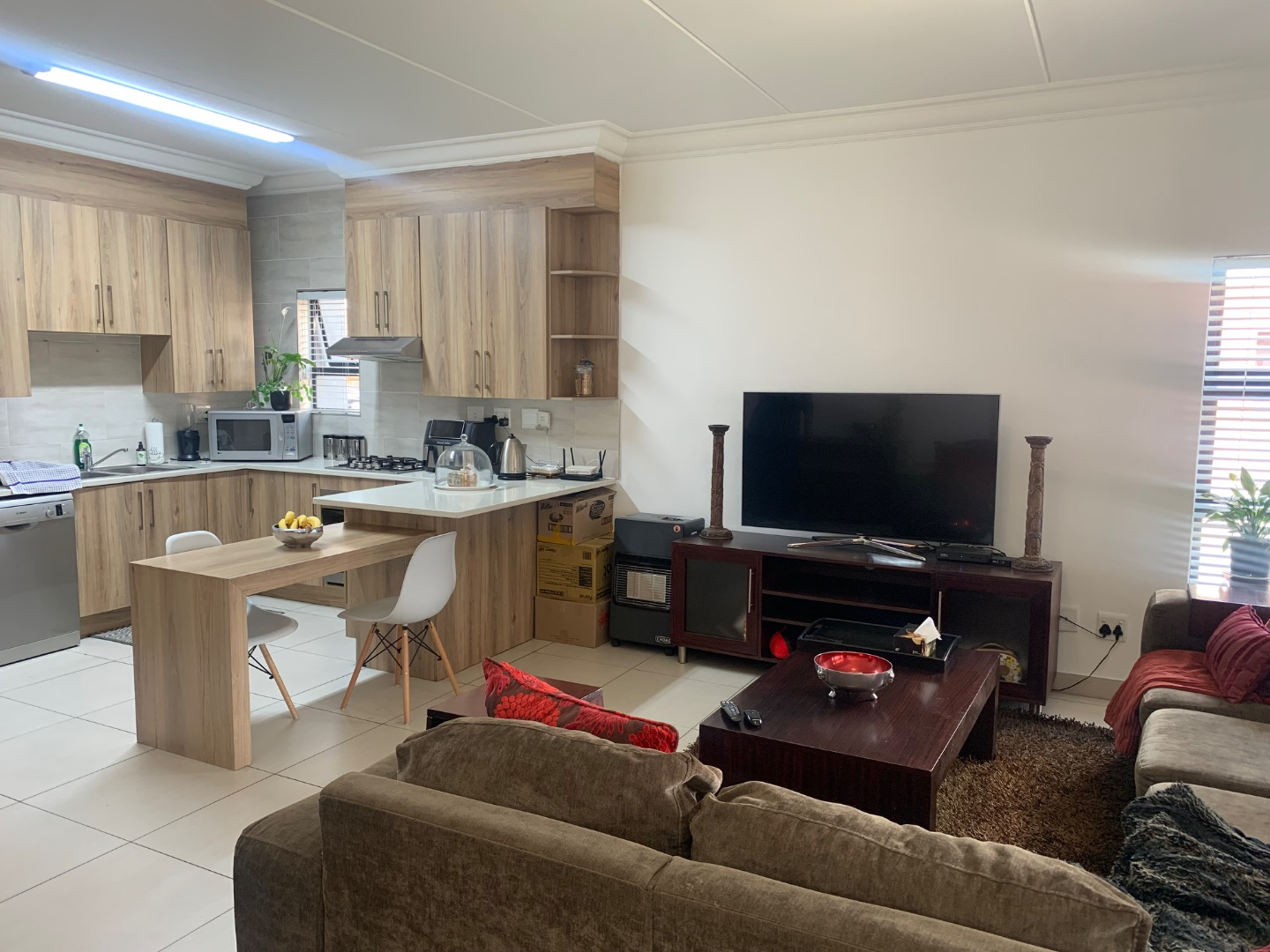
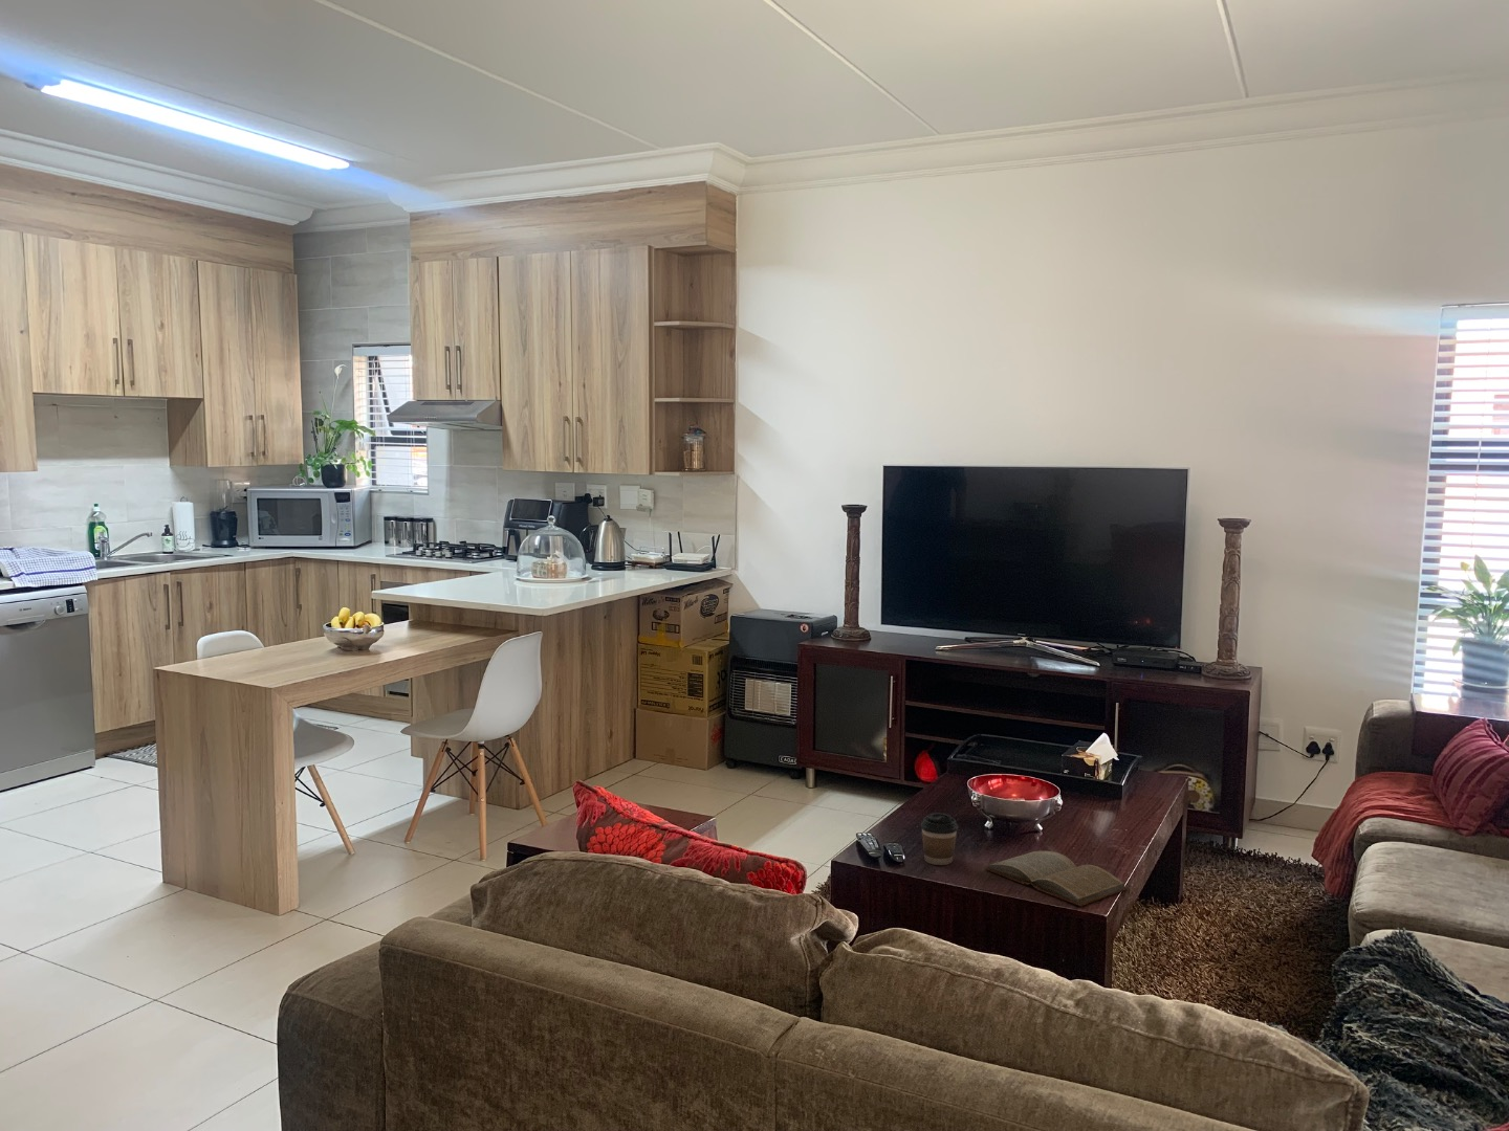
+ coffee cup [920,811,959,866]
+ book [984,851,1129,906]
